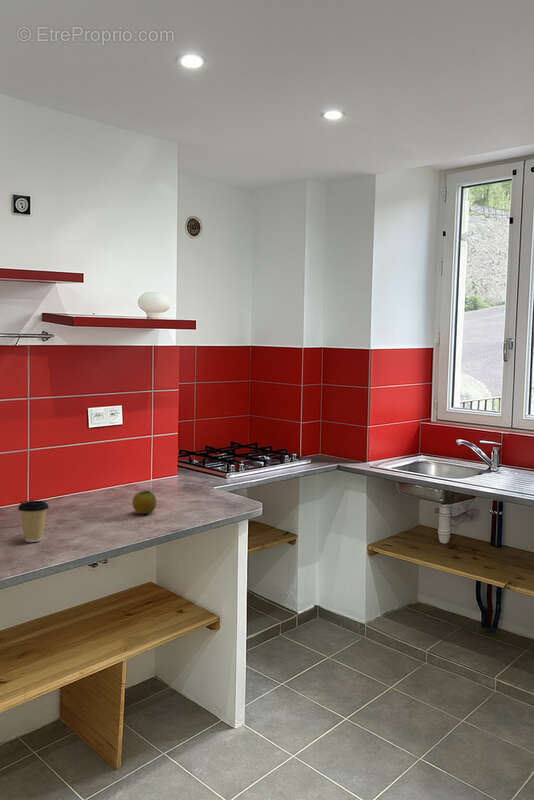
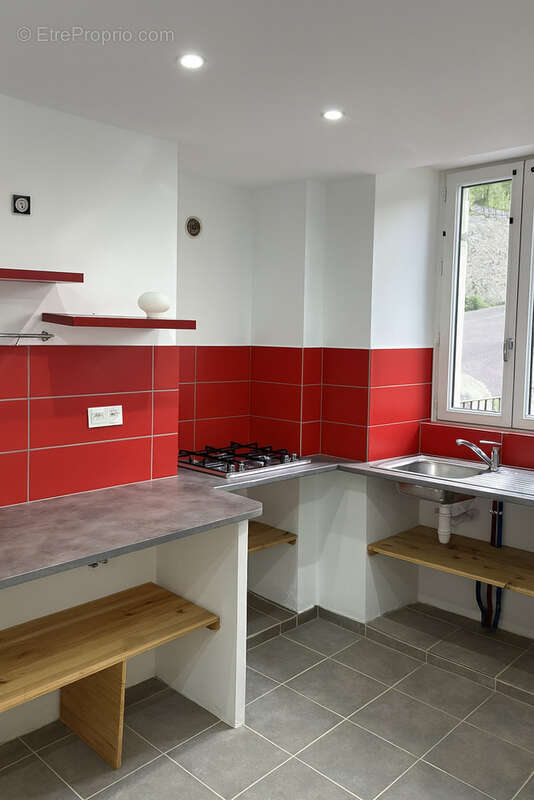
- fruit [131,490,158,515]
- coffee cup [17,500,50,543]
